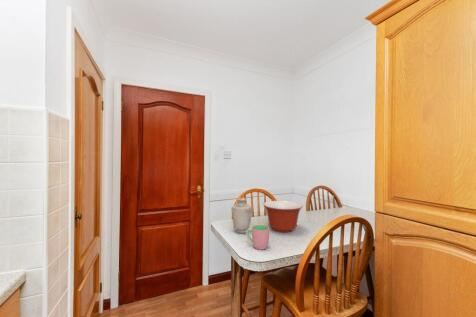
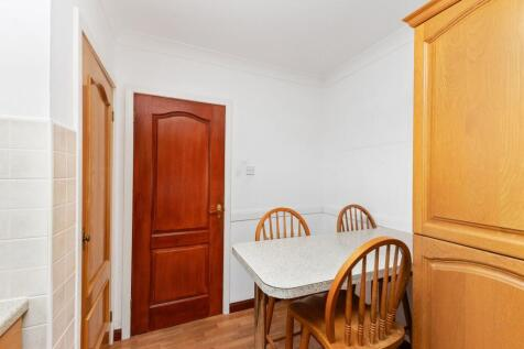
- mixing bowl [262,200,304,233]
- vase [231,197,253,234]
- cup [245,224,270,251]
